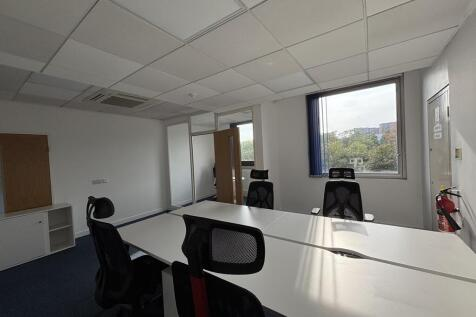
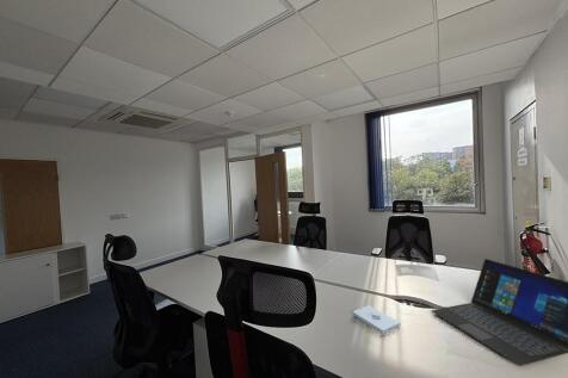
+ notepad [352,304,402,335]
+ laptop [430,258,568,367]
